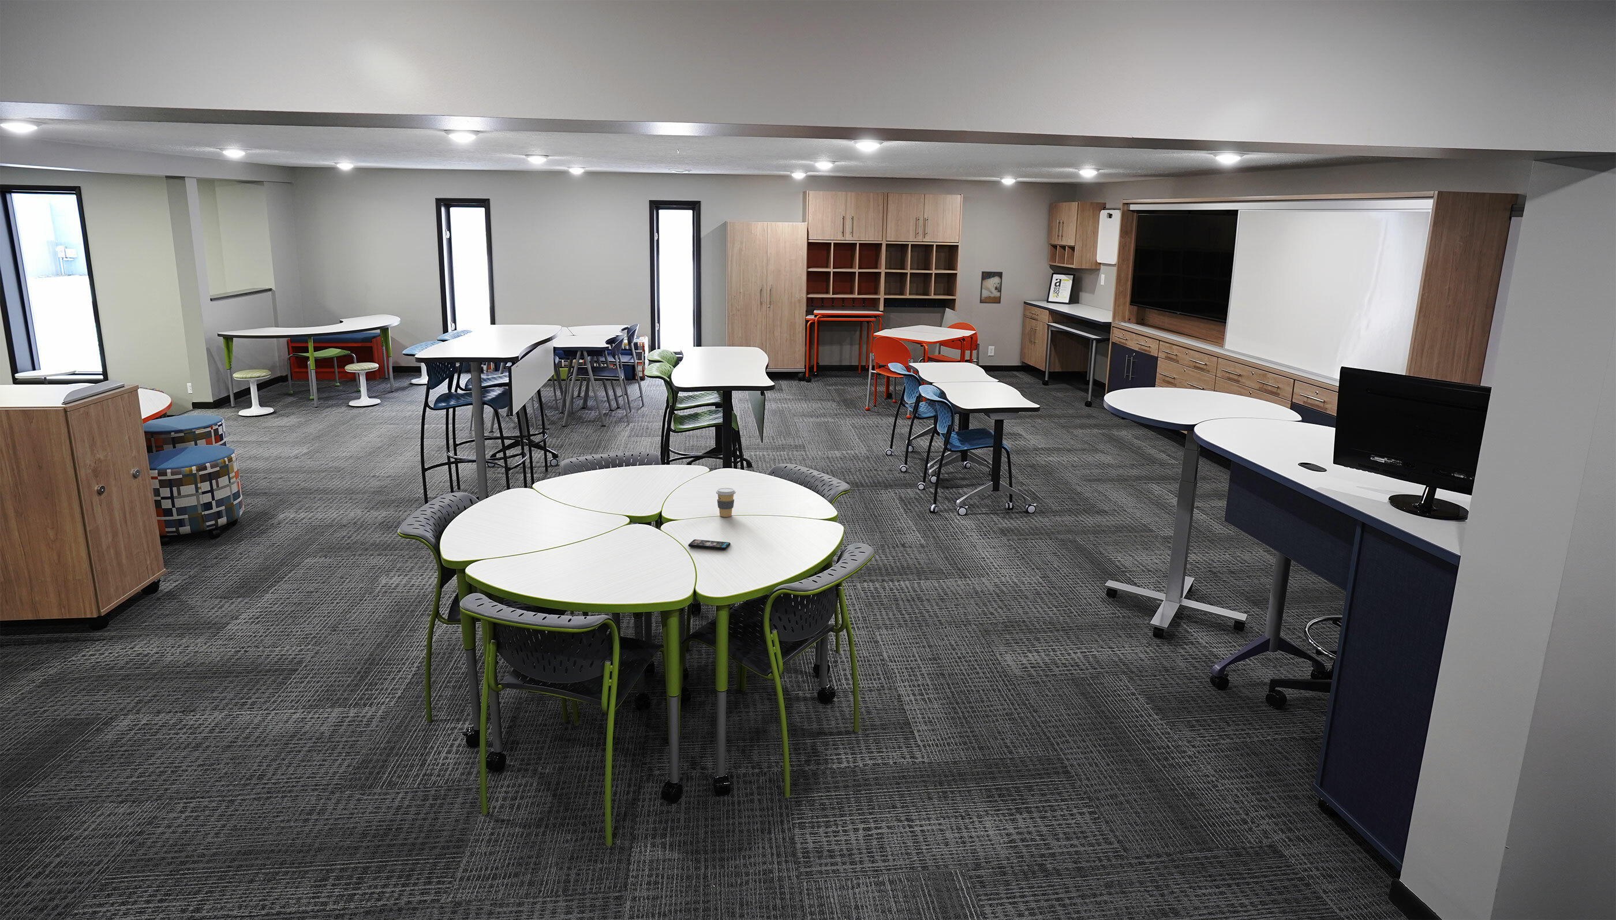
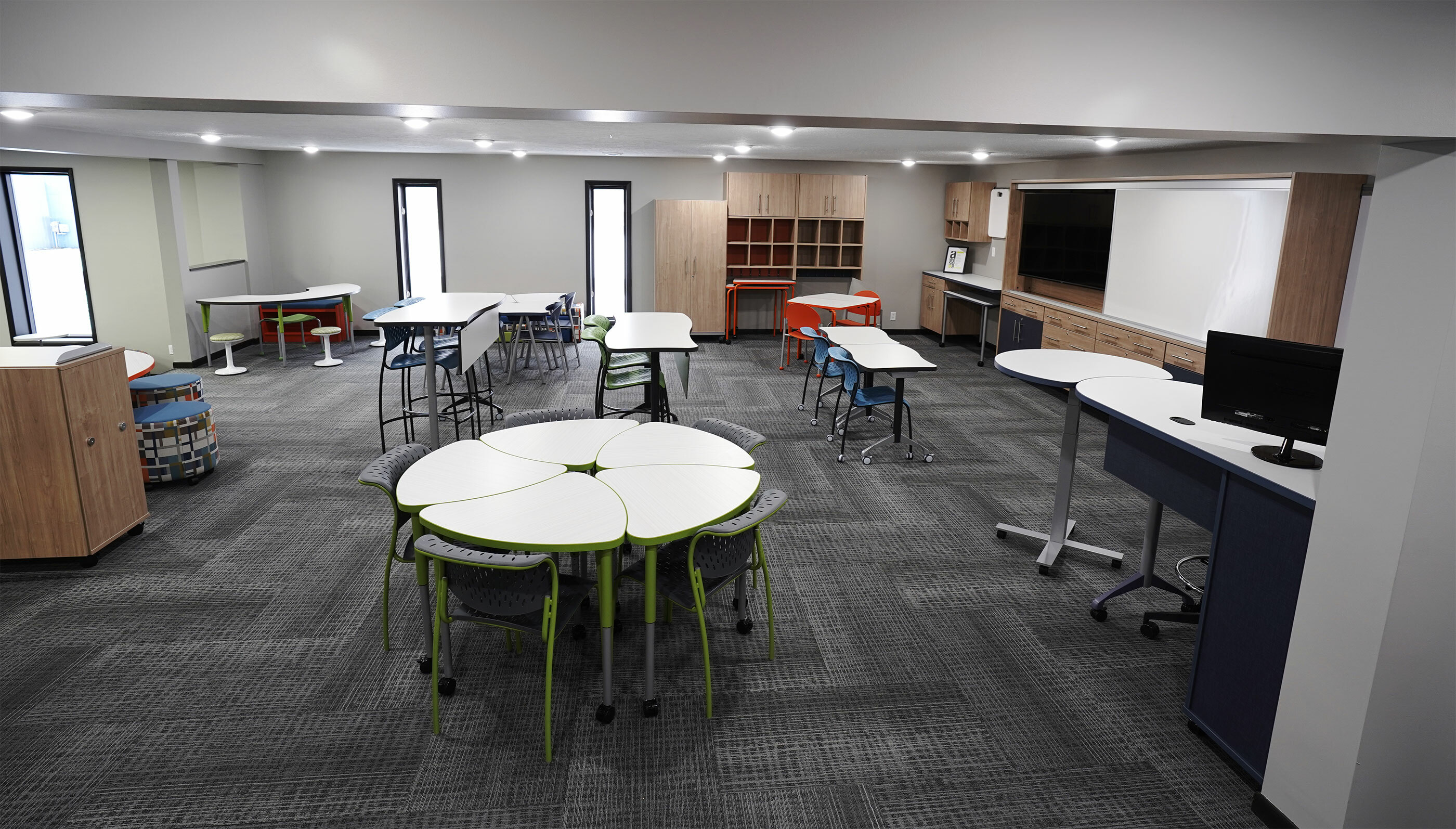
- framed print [979,271,1003,304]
- coffee cup [716,487,737,518]
- smartphone [688,539,730,550]
